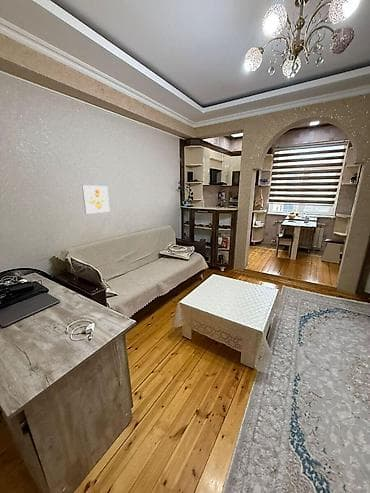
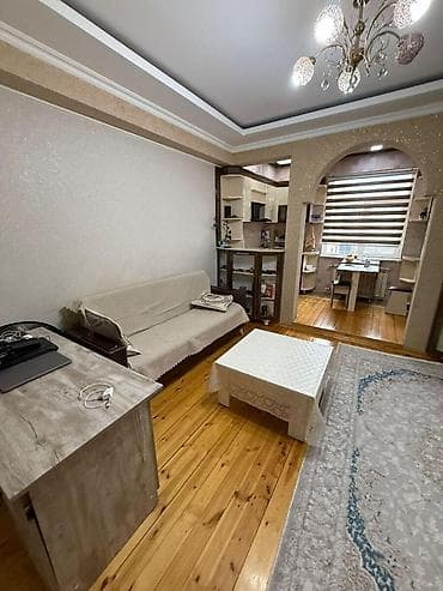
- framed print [81,185,110,215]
